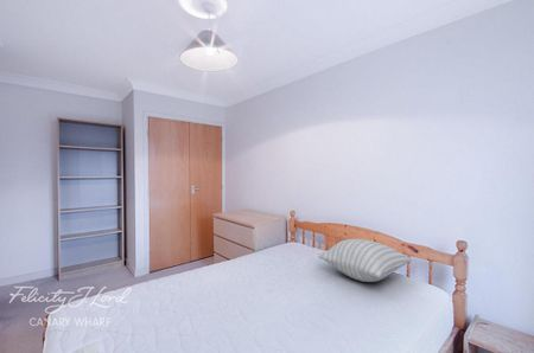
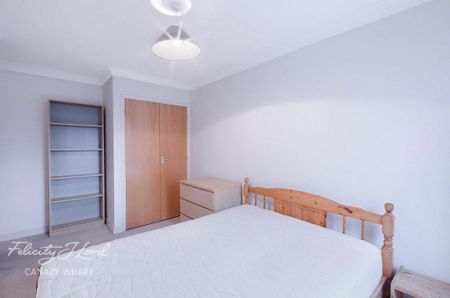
- pillow [317,238,412,283]
